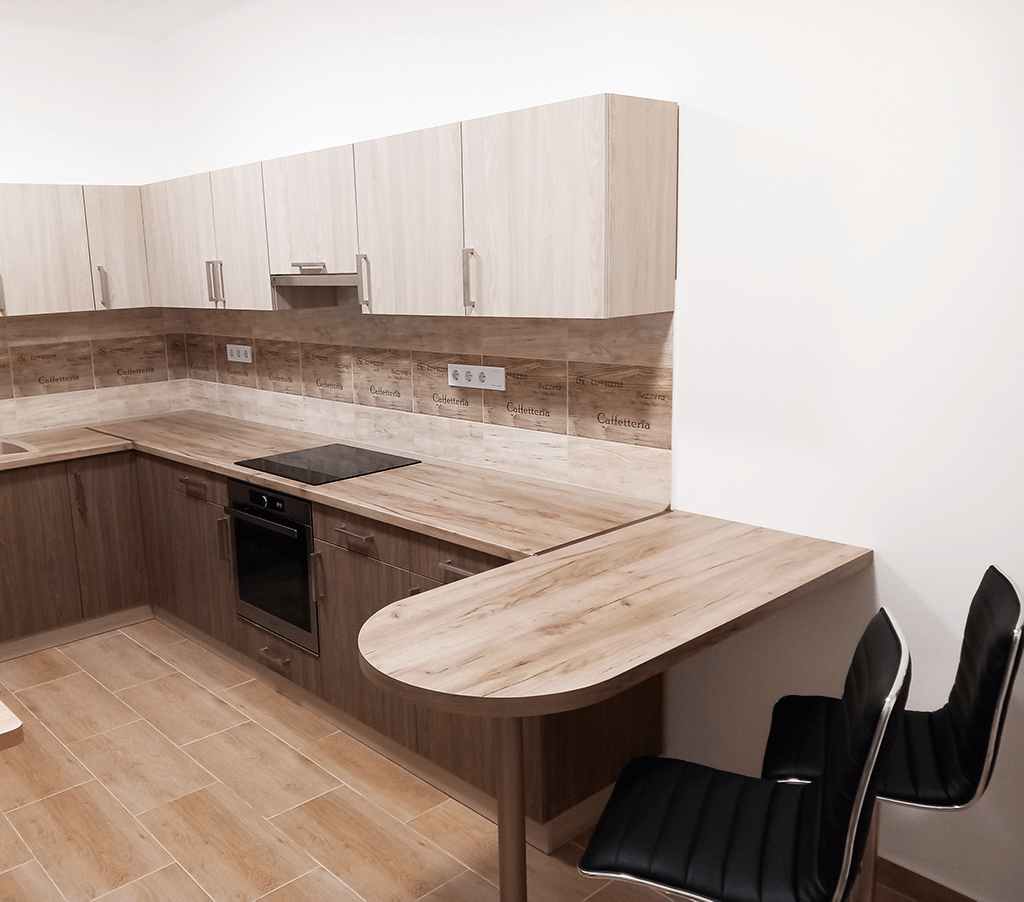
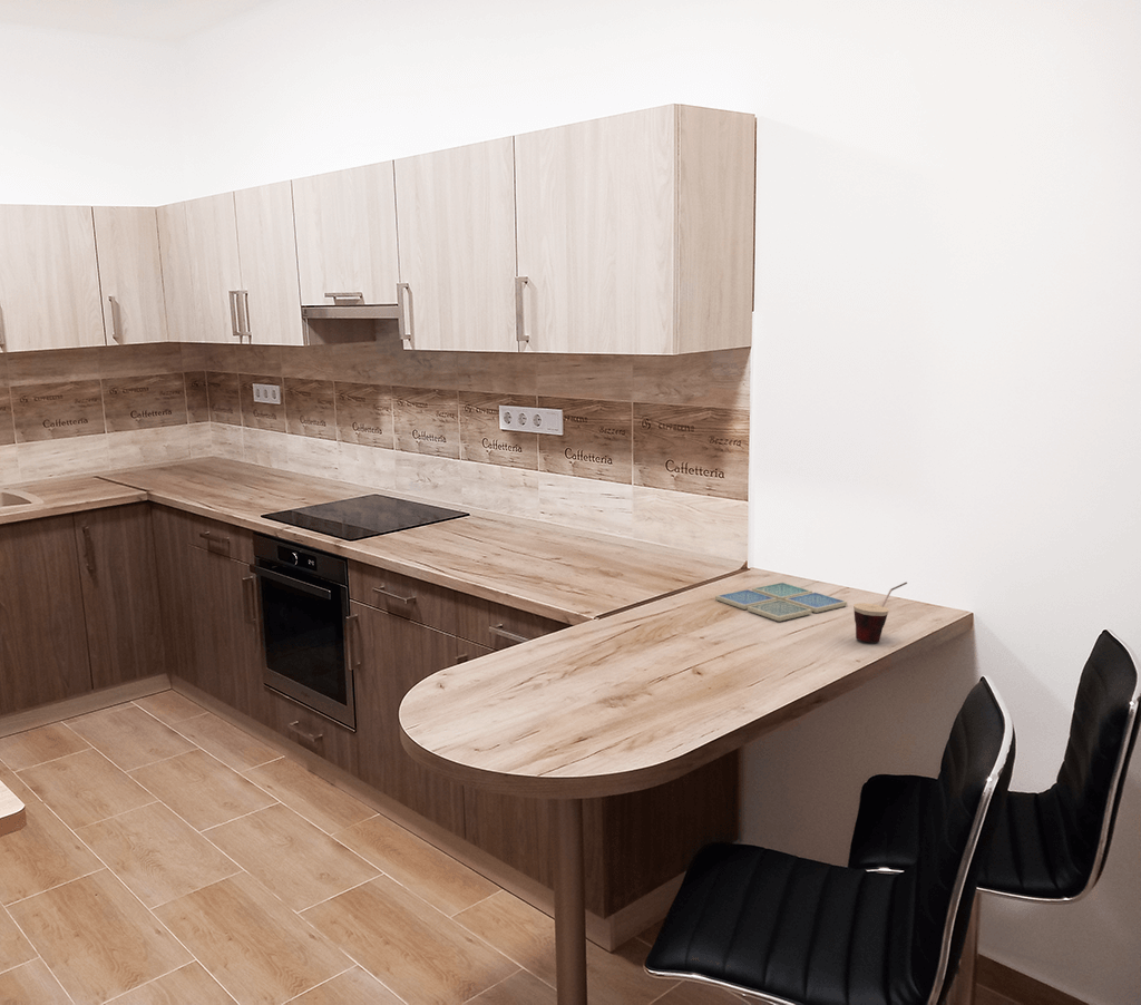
+ cup [852,580,908,644]
+ drink coaster [714,582,848,623]
